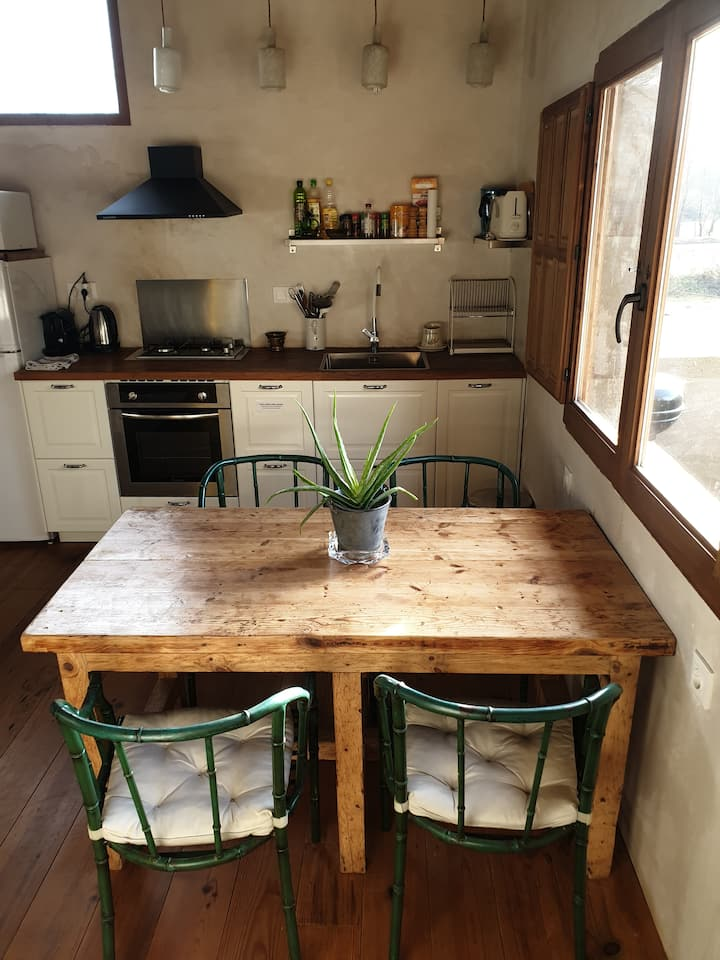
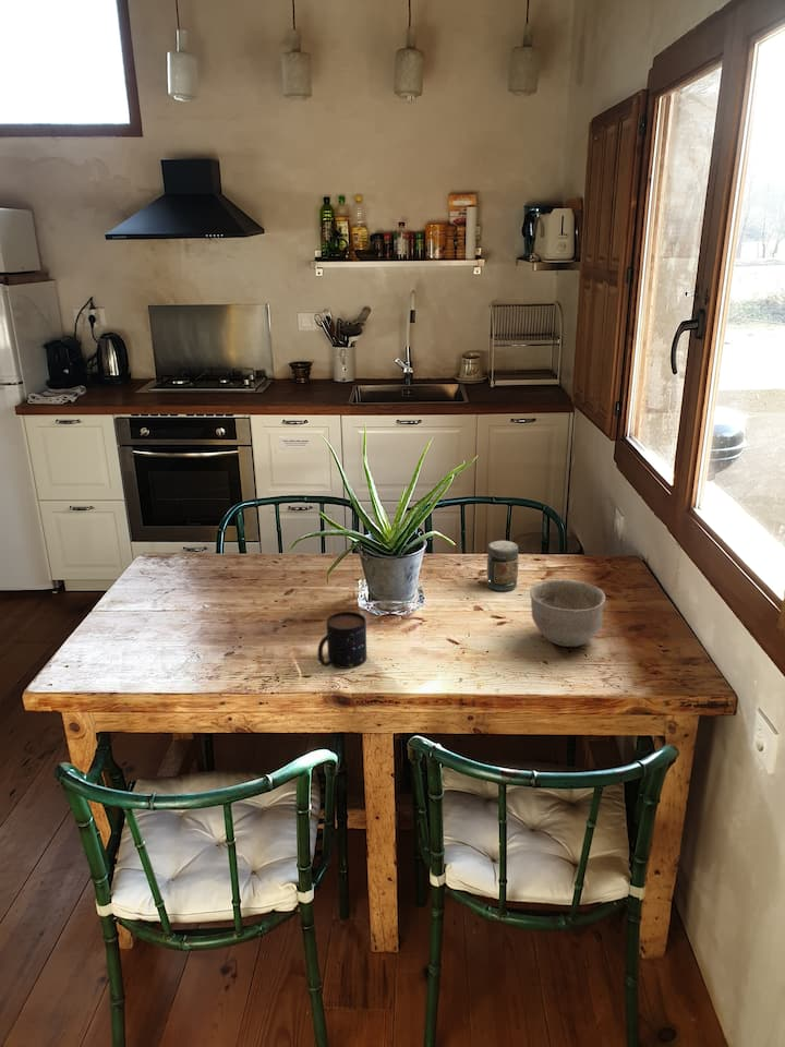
+ jar [486,540,519,592]
+ mug [317,611,367,670]
+ bowl [529,578,606,648]
